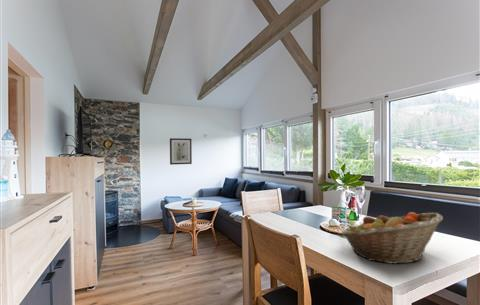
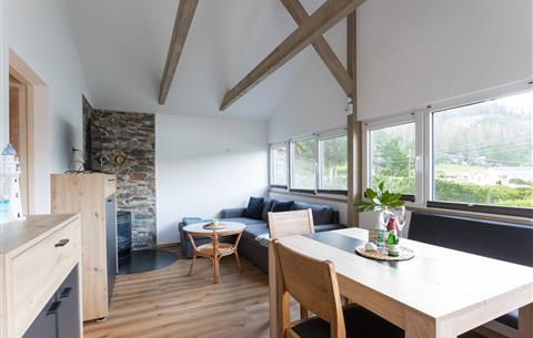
- wall art [169,137,193,166]
- fruit basket [341,211,444,265]
